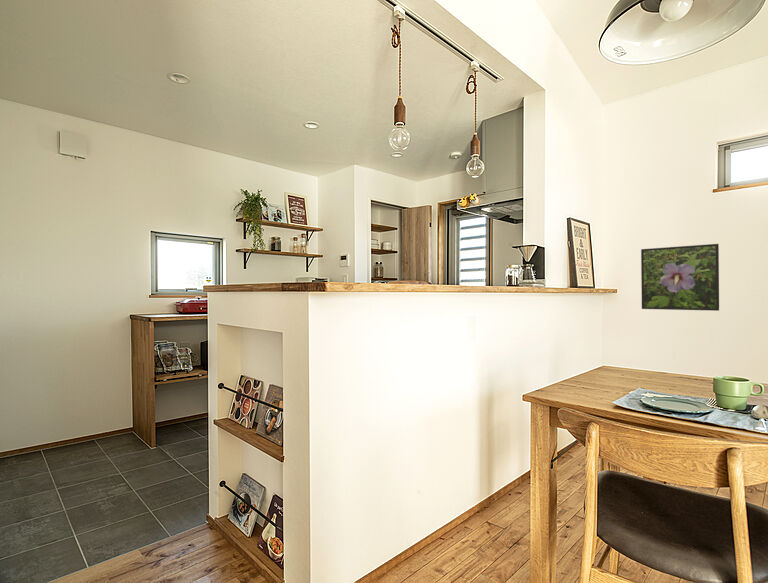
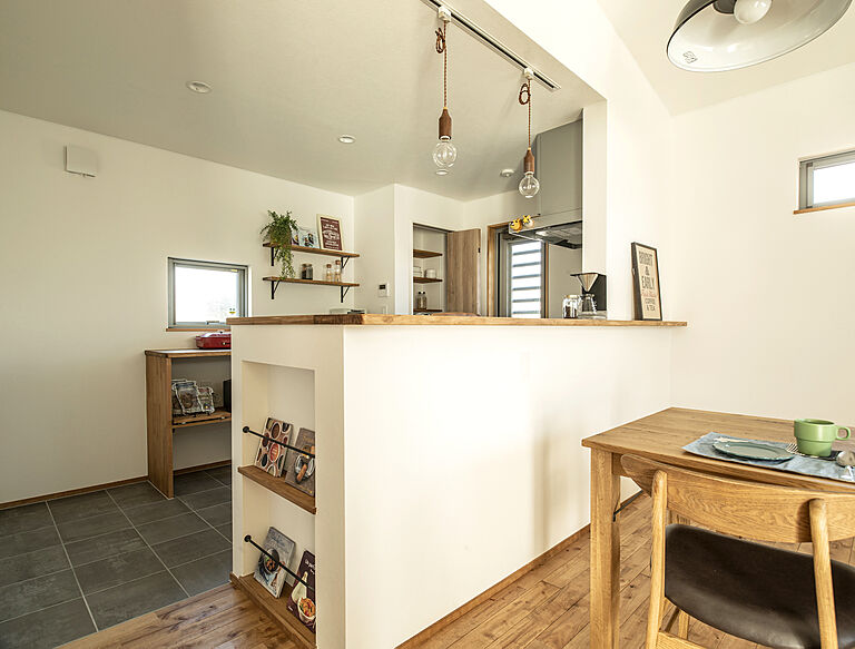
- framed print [640,243,720,312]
